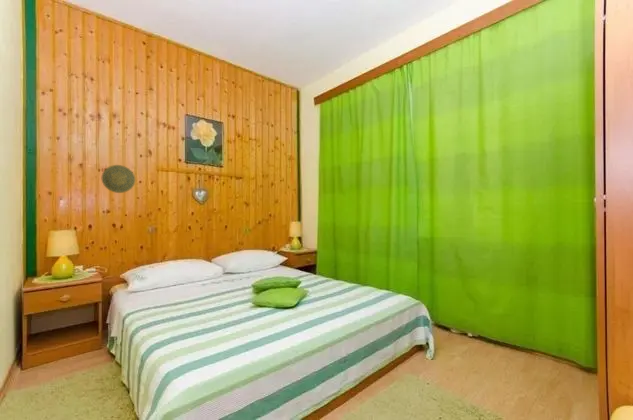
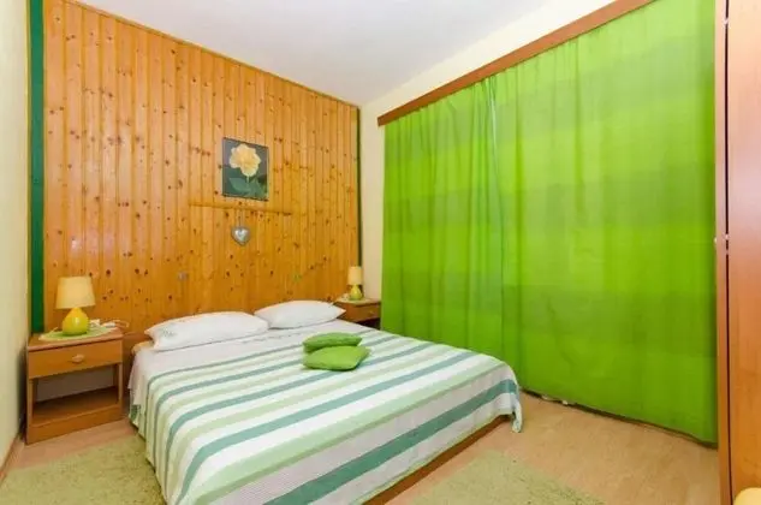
- decorative plate [101,164,136,194]
